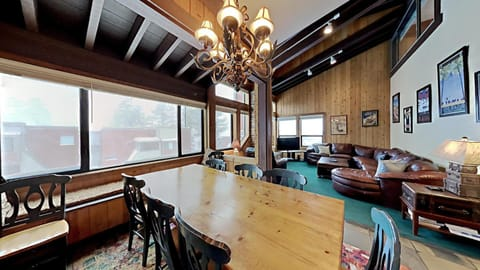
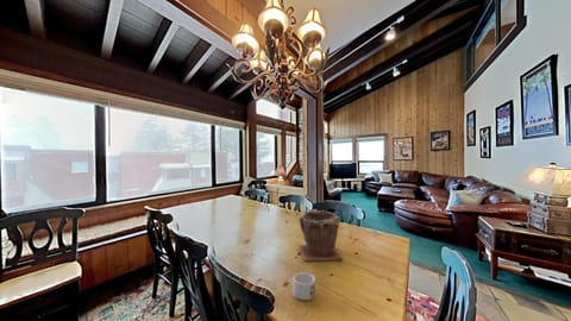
+ plant pot [297,208,344,262]
+ mug [291,271,316,301]
